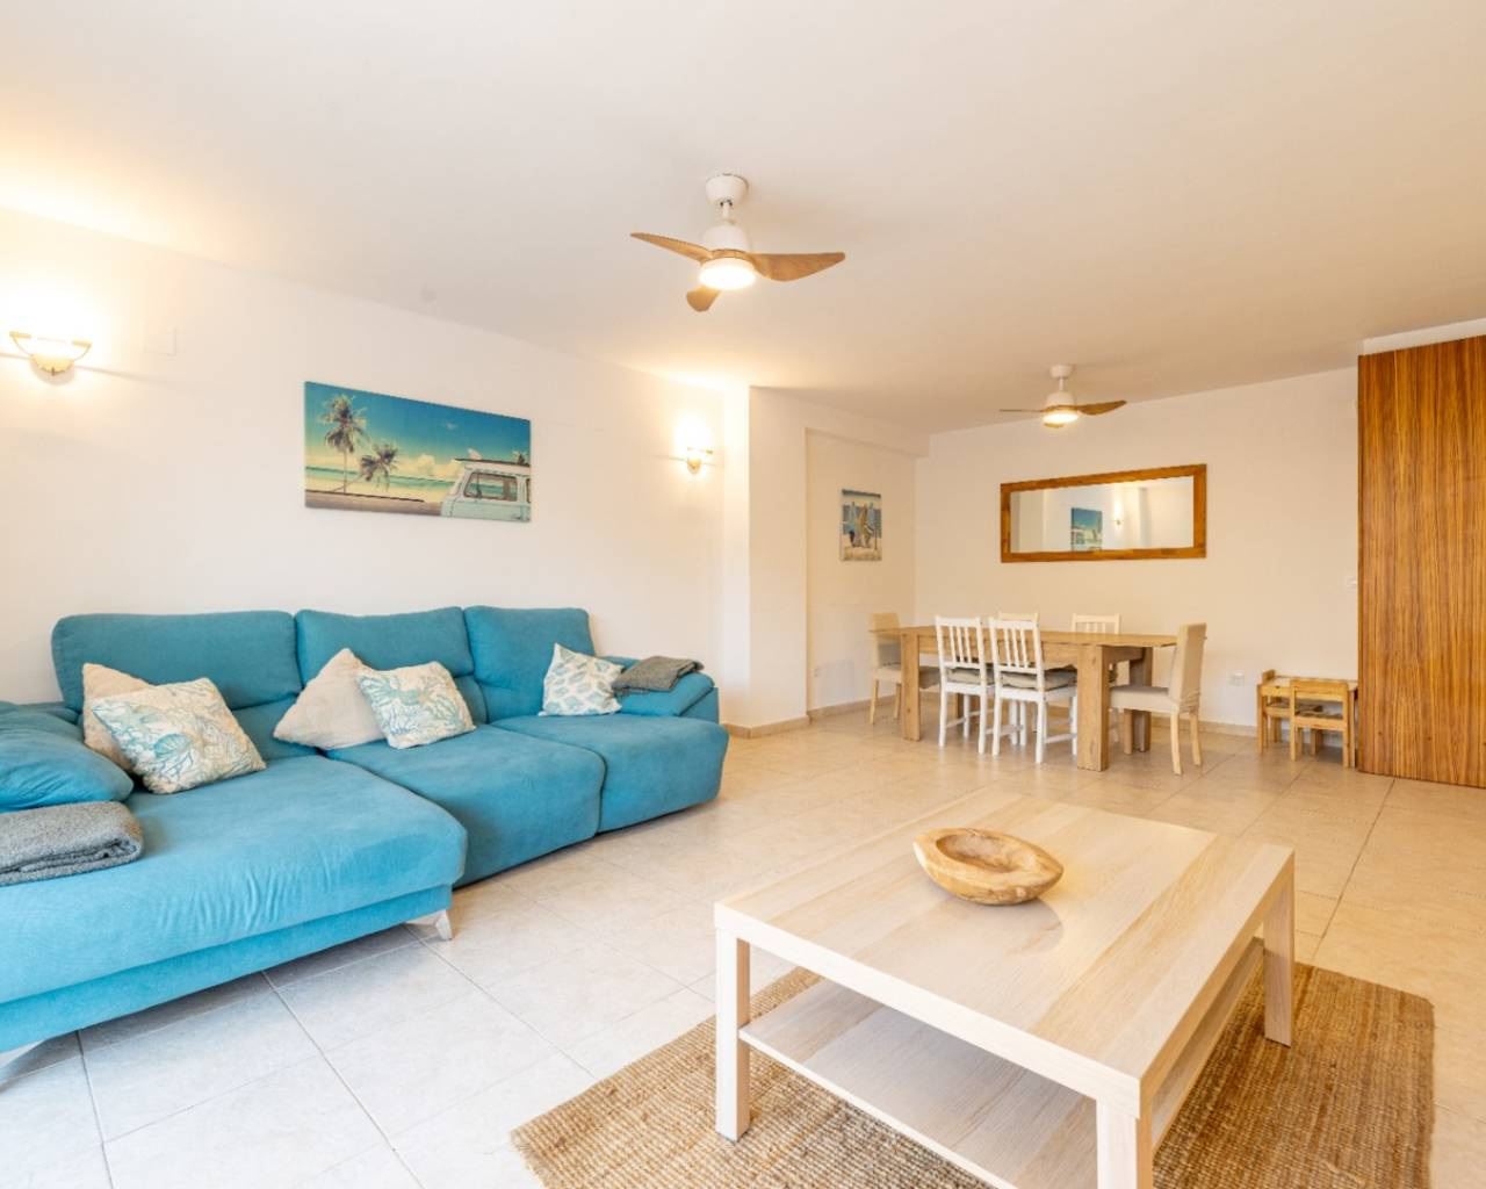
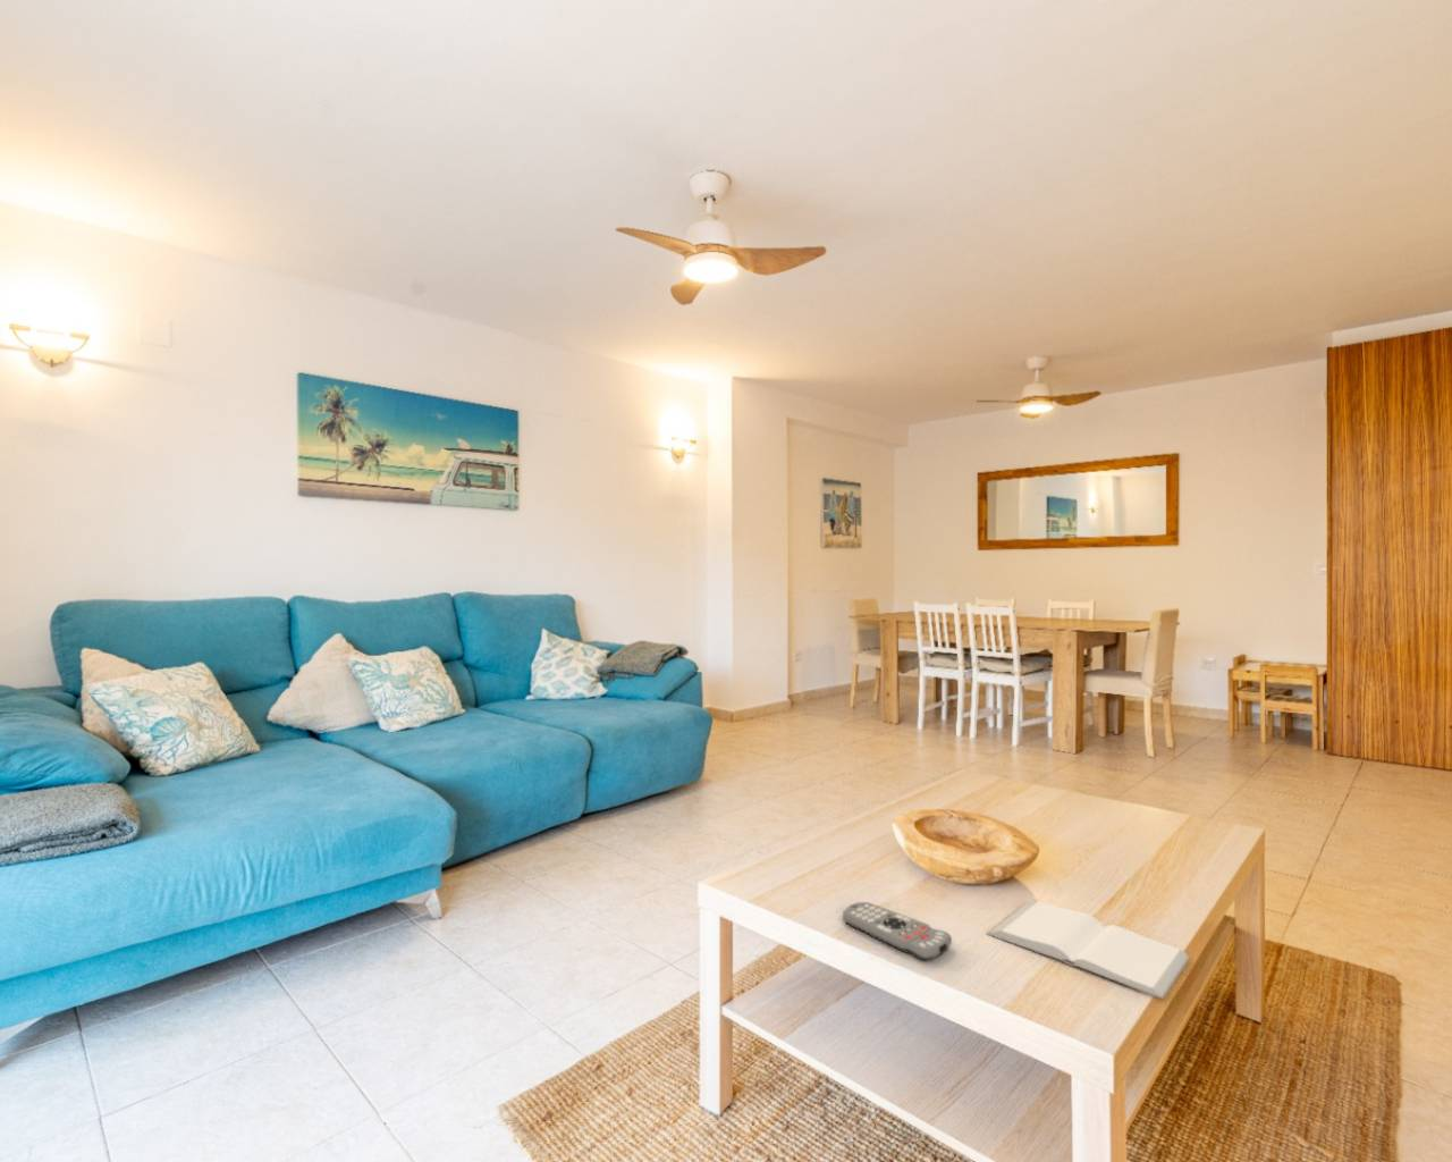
+ remote control [842,901,953,962]
+ book [986,900,1192,1001]
